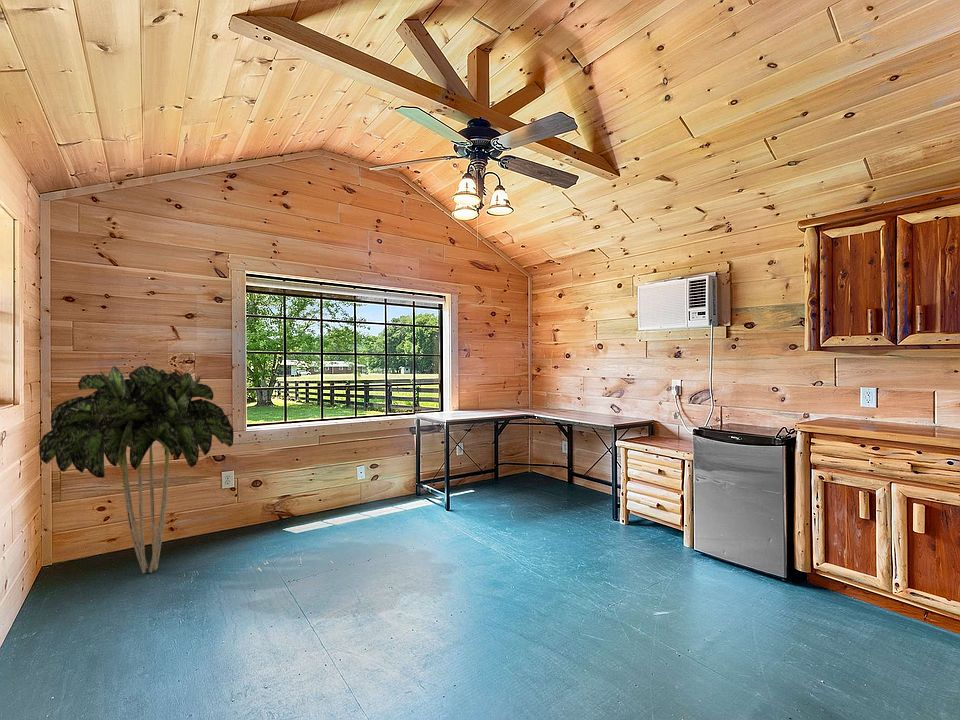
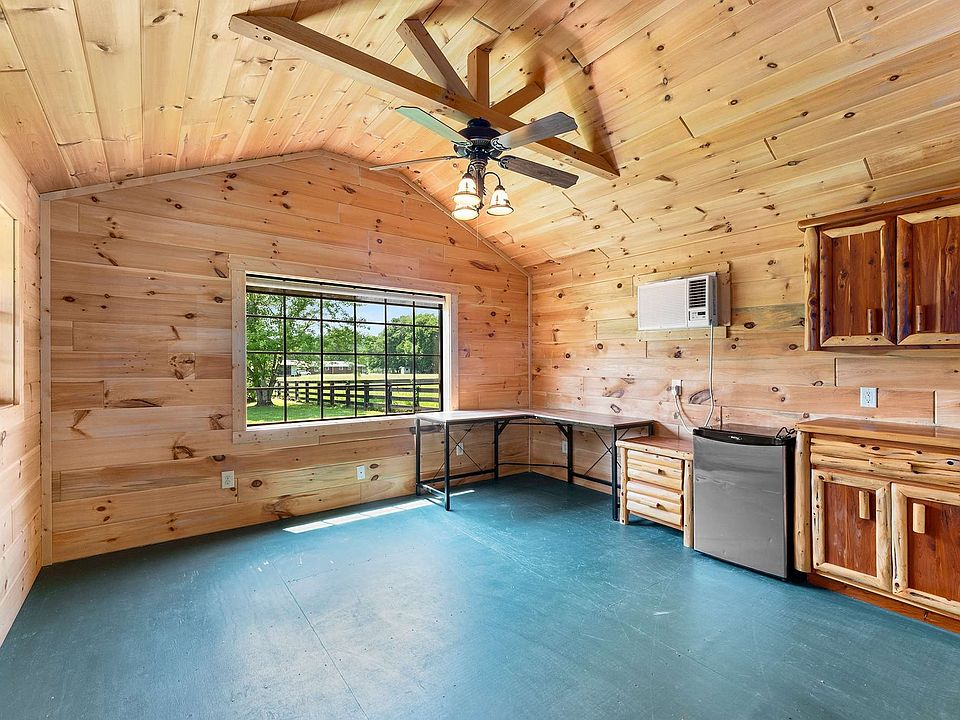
- indoor plant [38,365,235,574]
